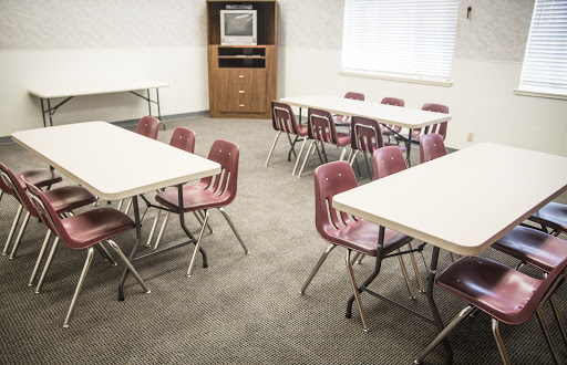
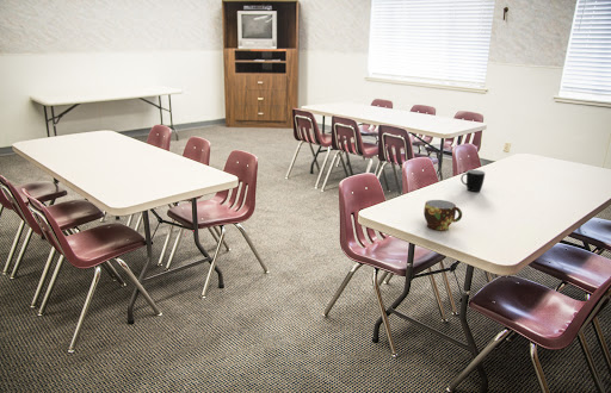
+ mug [459,169,486,193]
+ cup [422,199,463,231]
